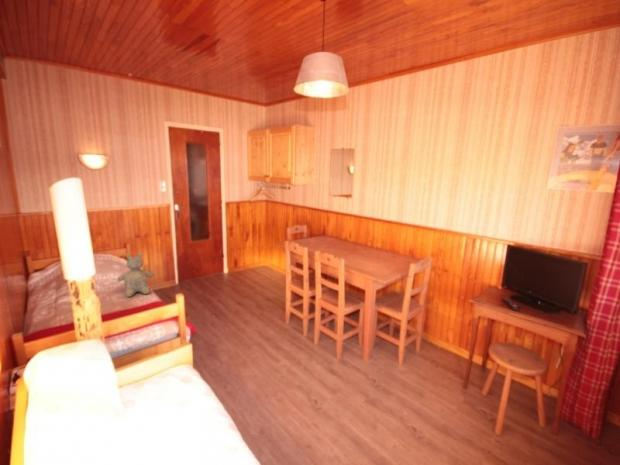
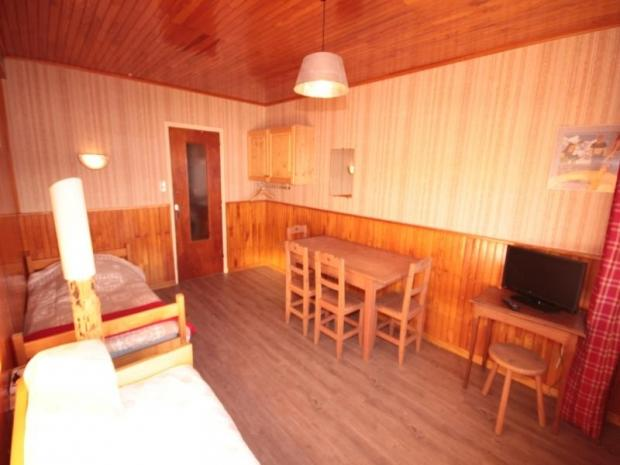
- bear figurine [116,252,155,298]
